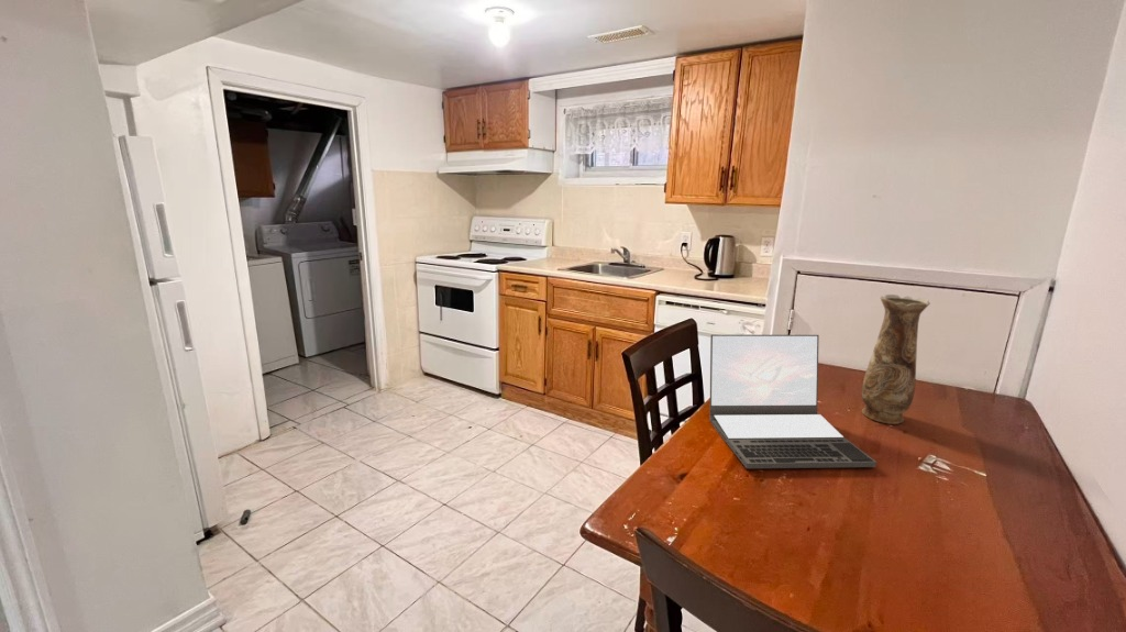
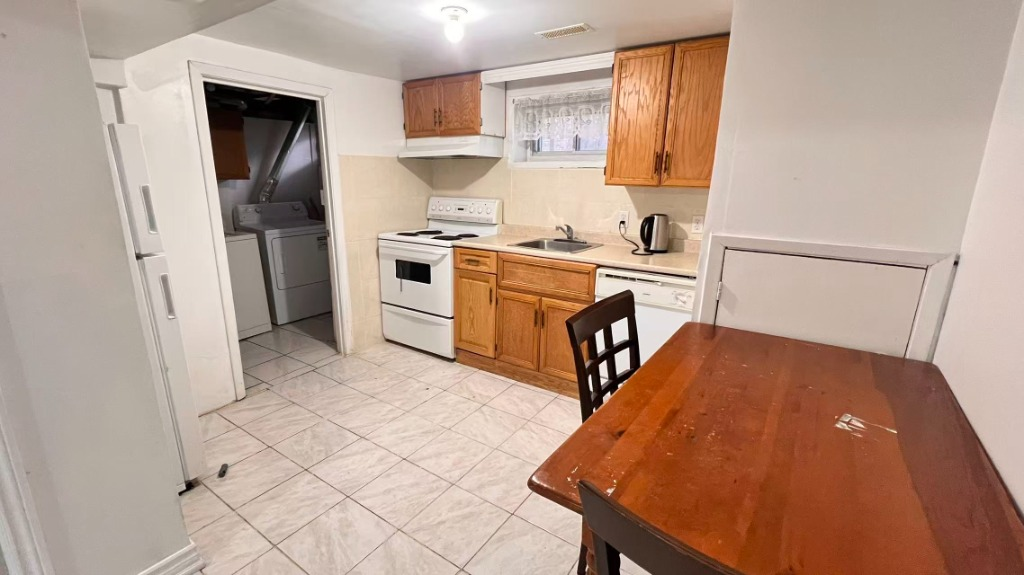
- laptop [708,334,877,469]
- vase [861,293,931,425]
